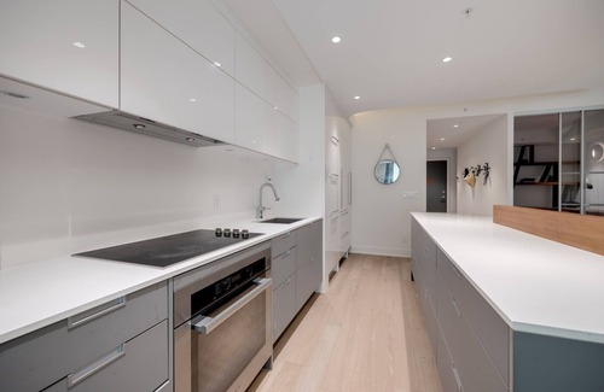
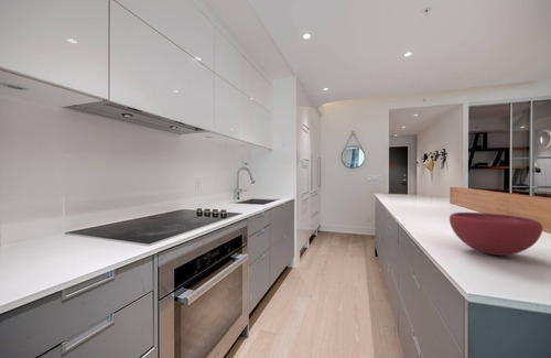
+ bowl [449,211,544,257]
